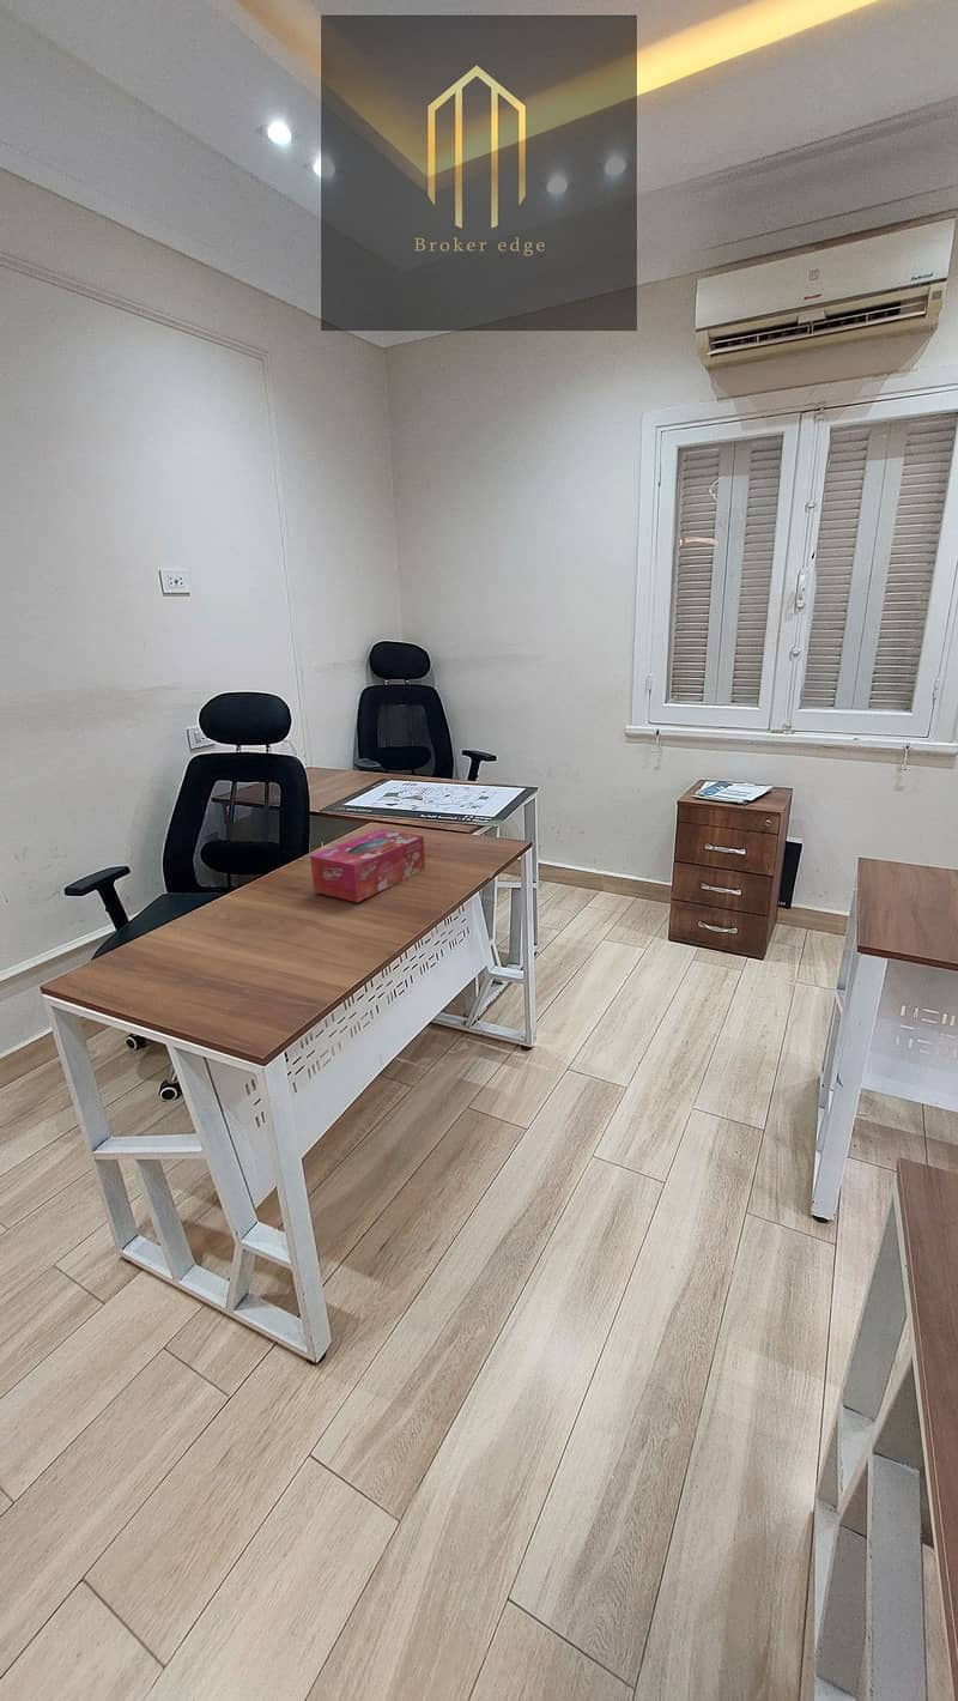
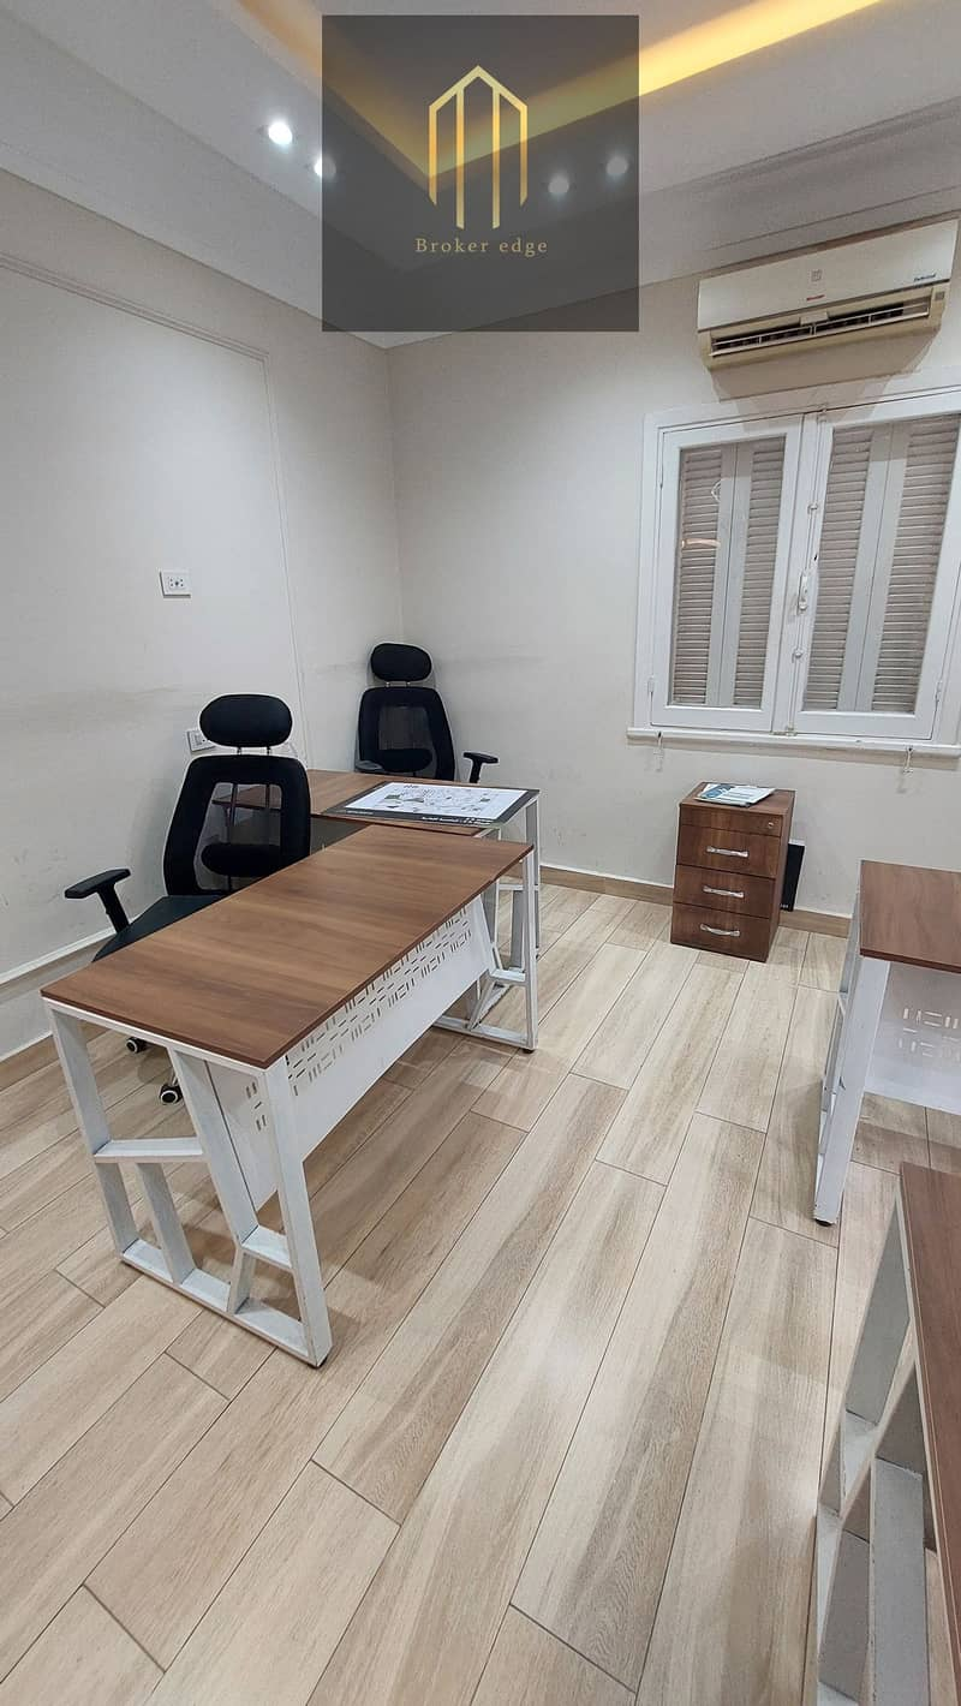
- tissue box [309,828,426,903]
